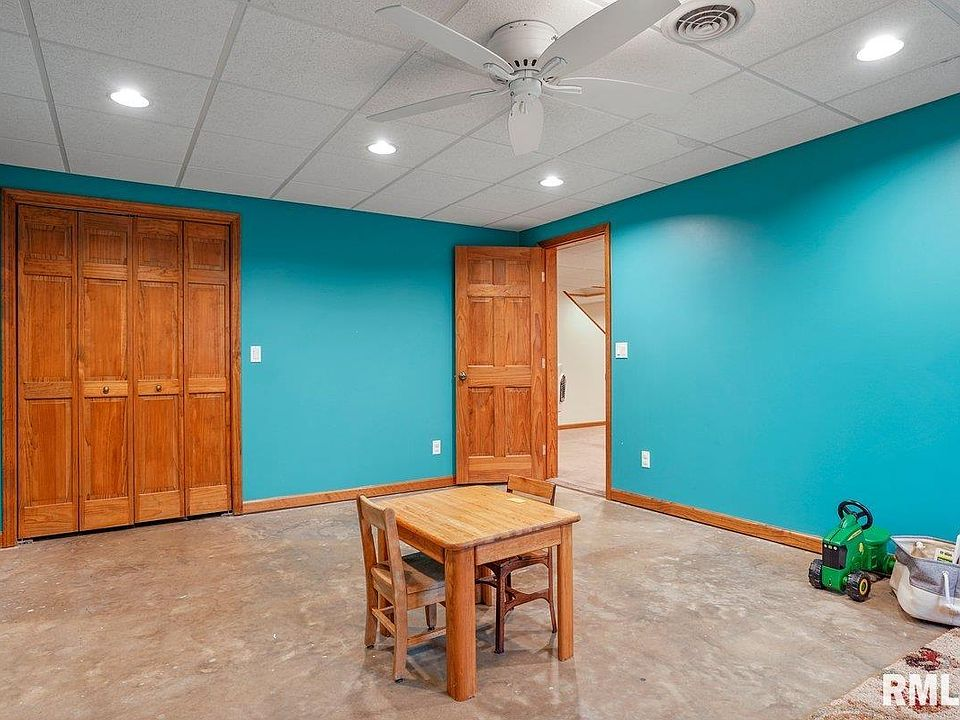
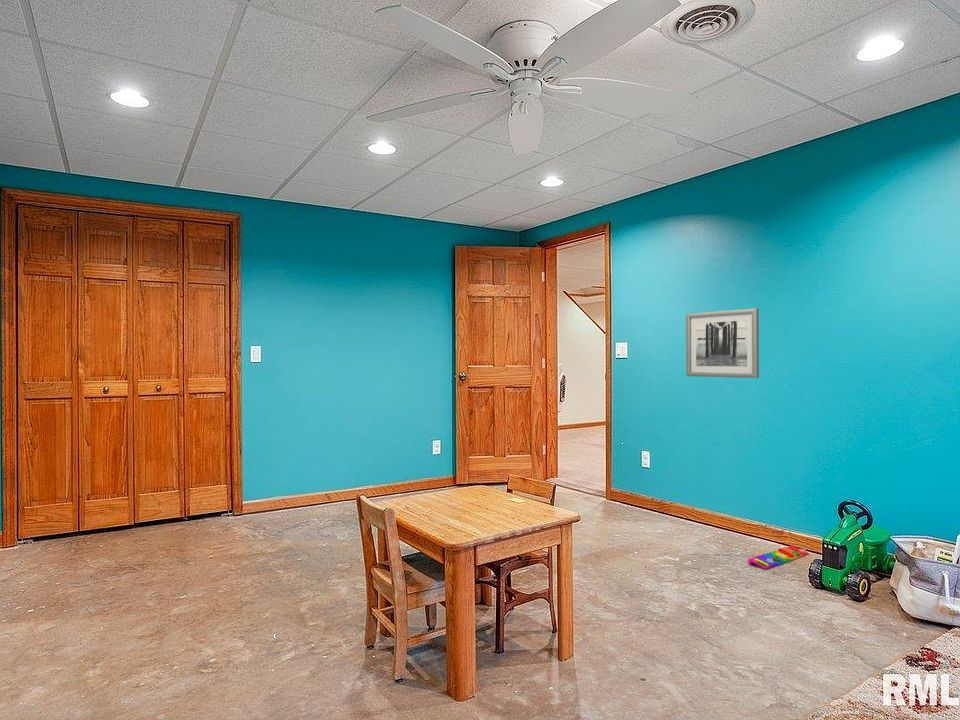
+ knob puzzle [747,544,810,570]
+ wall art [685,307,760,379]
